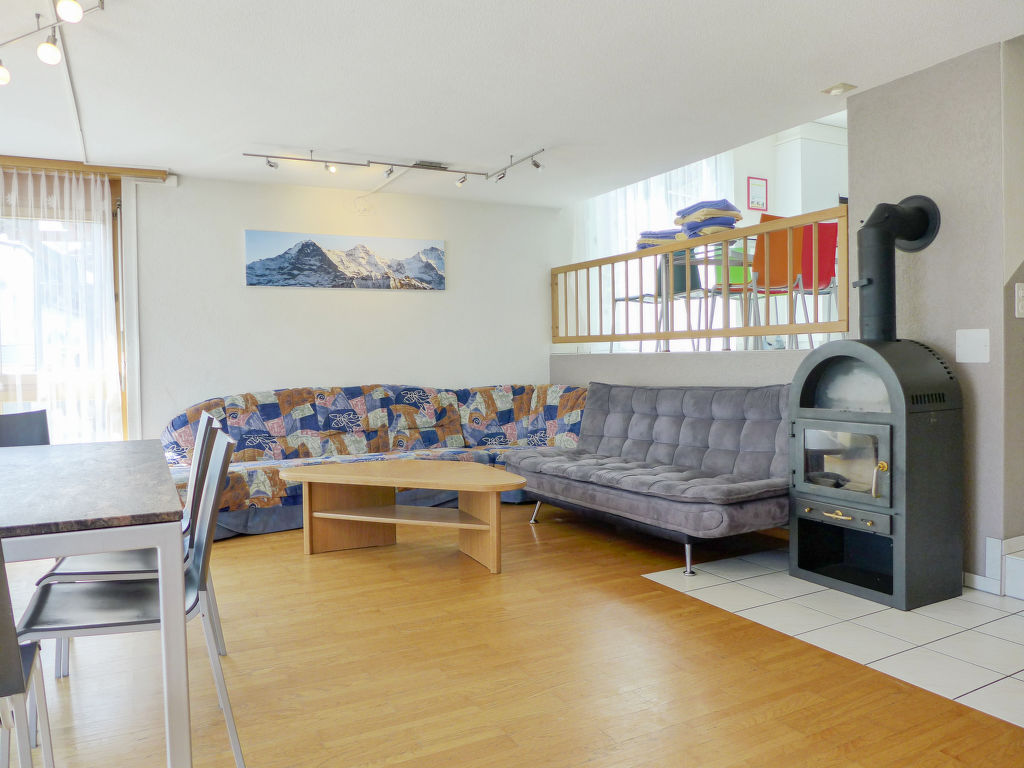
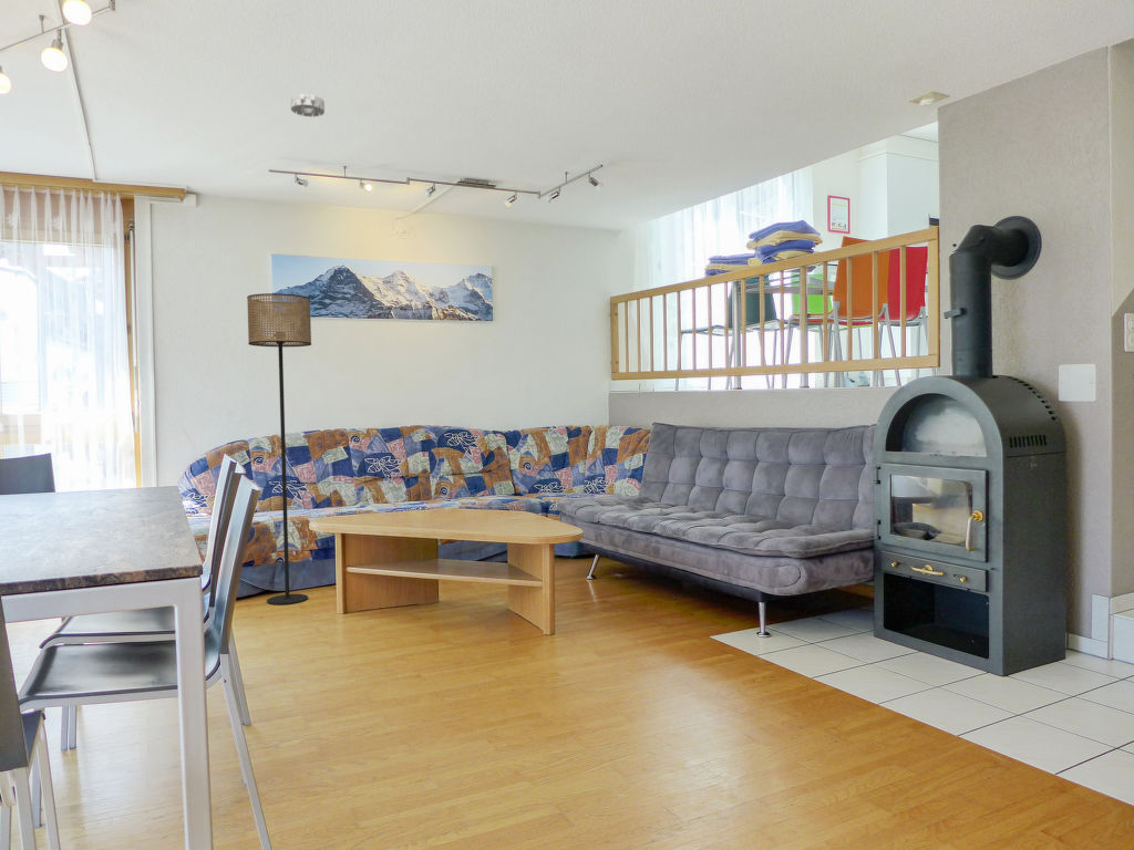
+ floor lamp [246,292,312,605]
+ smoke detector [289,93,326,117]
